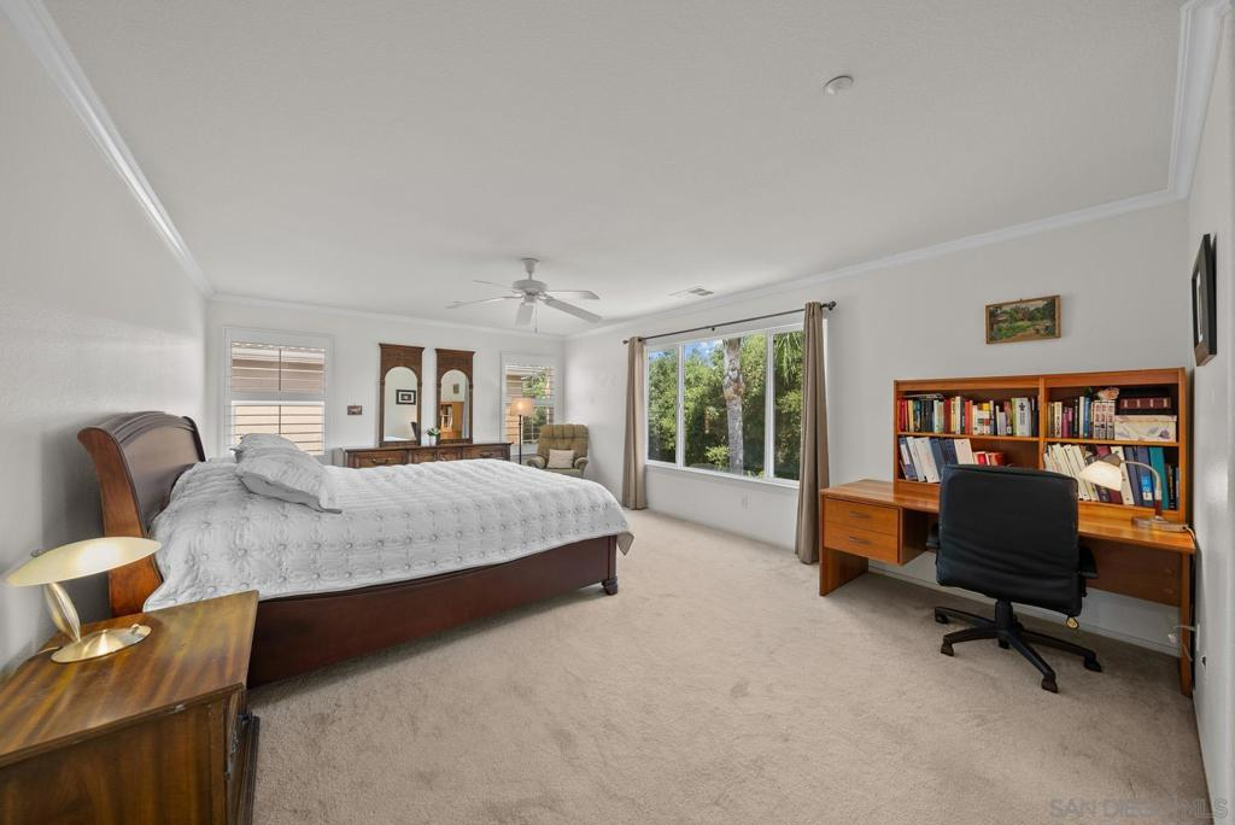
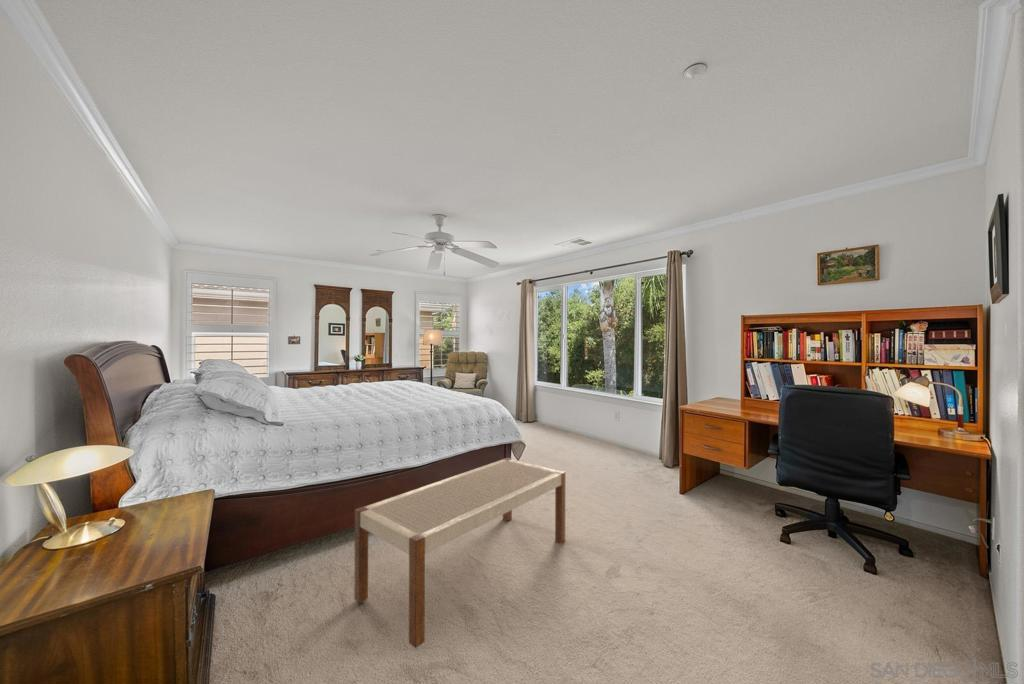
+ bench [353,457,566,649]
